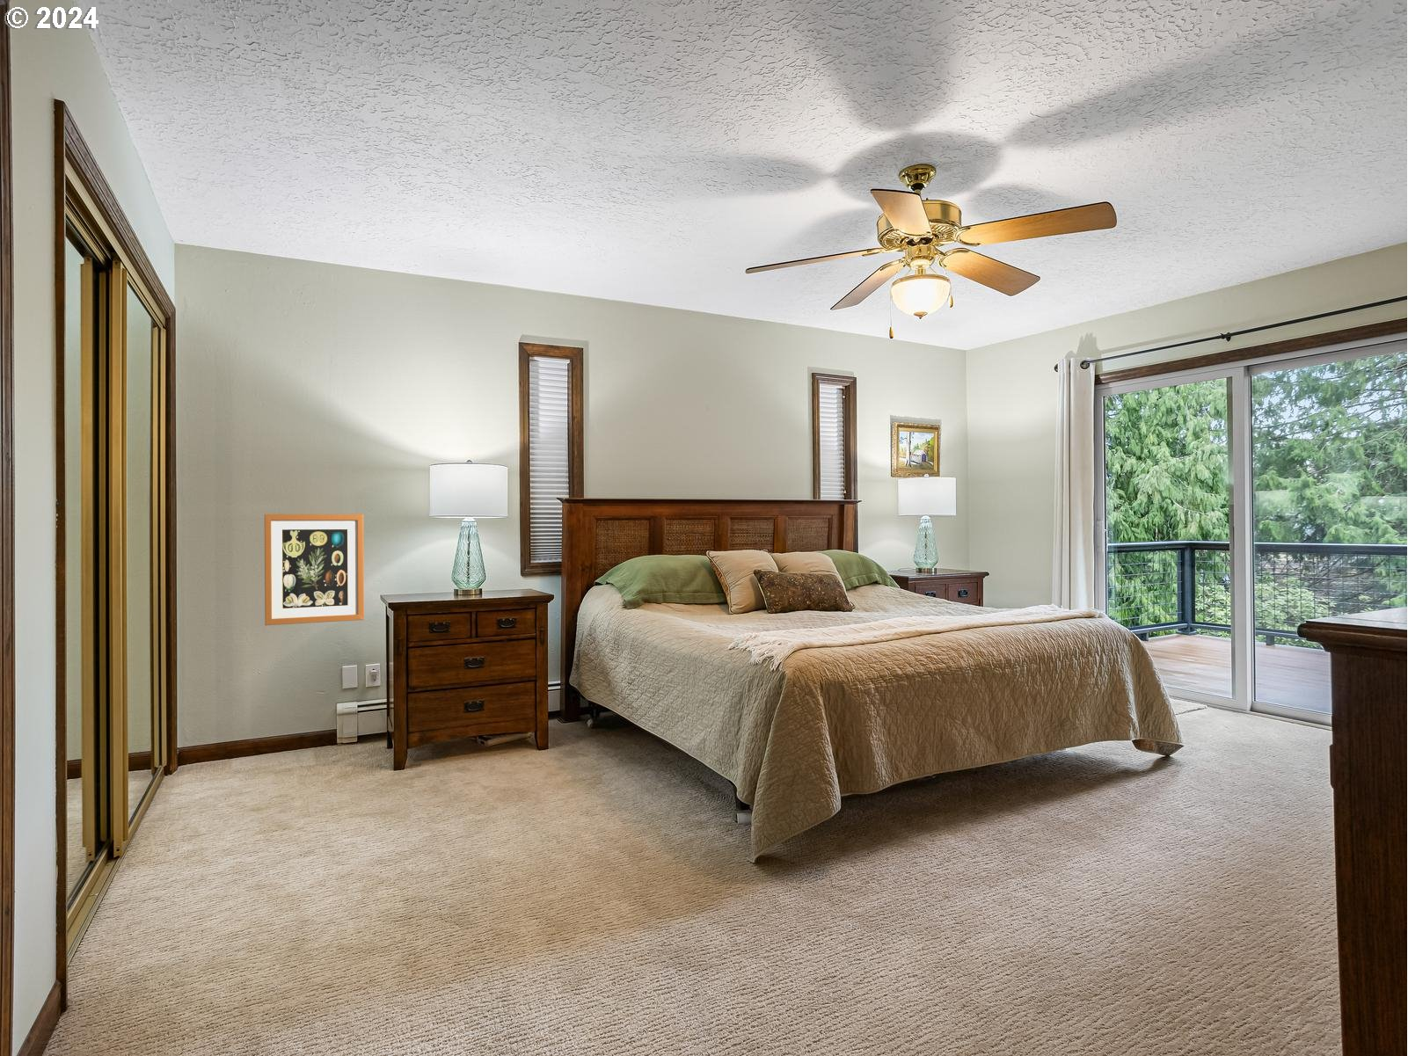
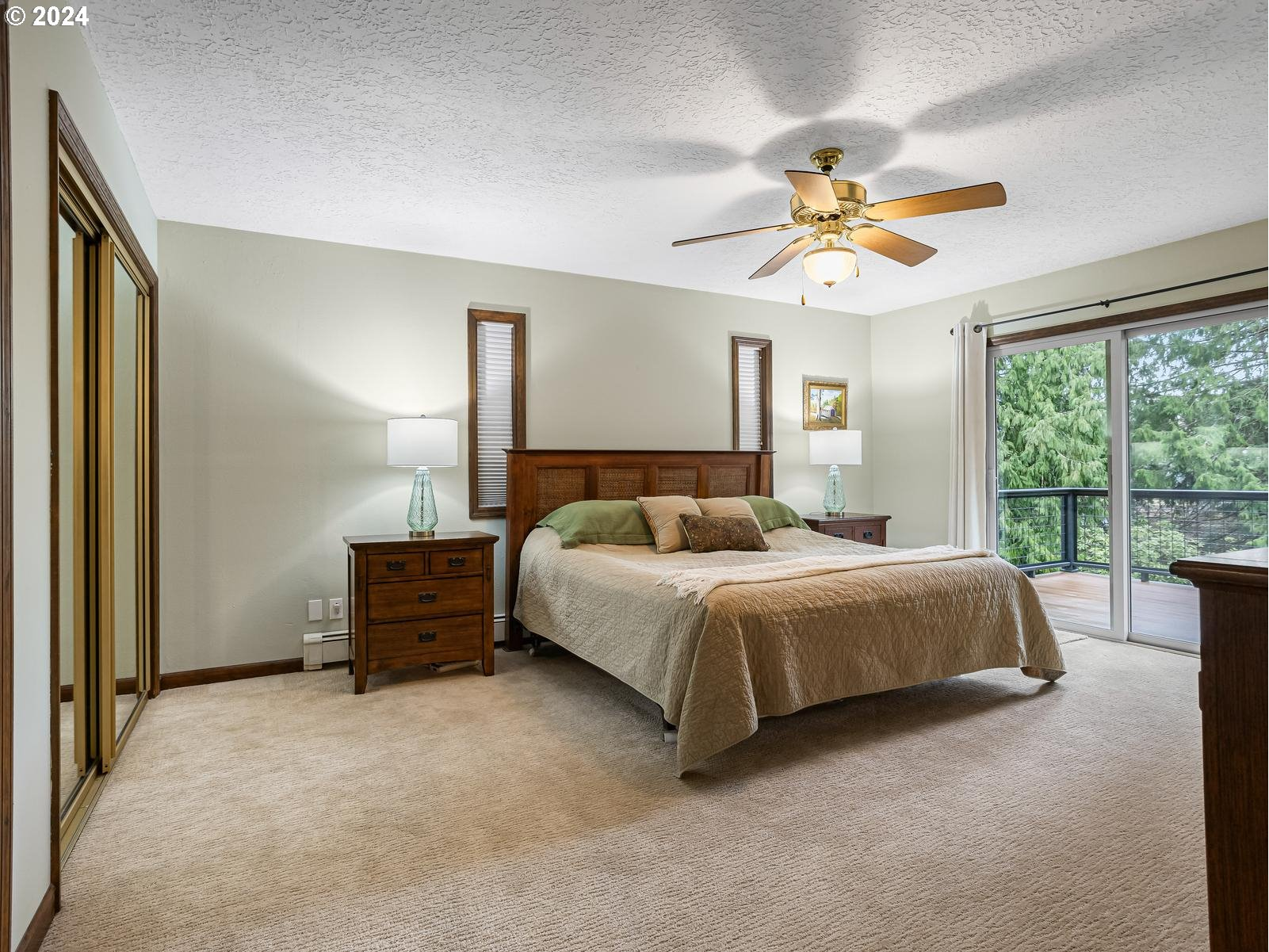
- wall art [264,514,365,626]
